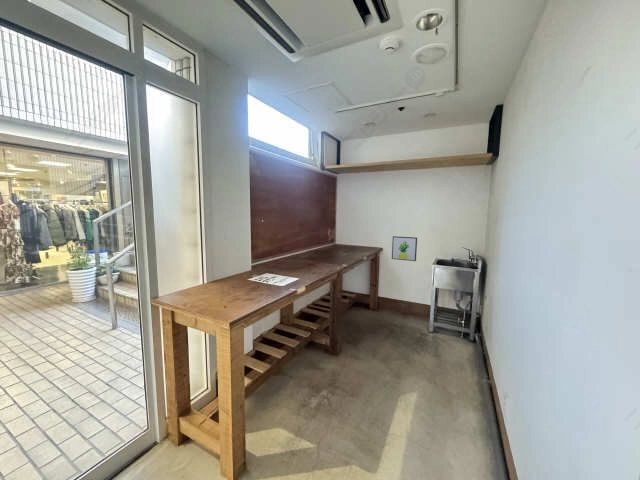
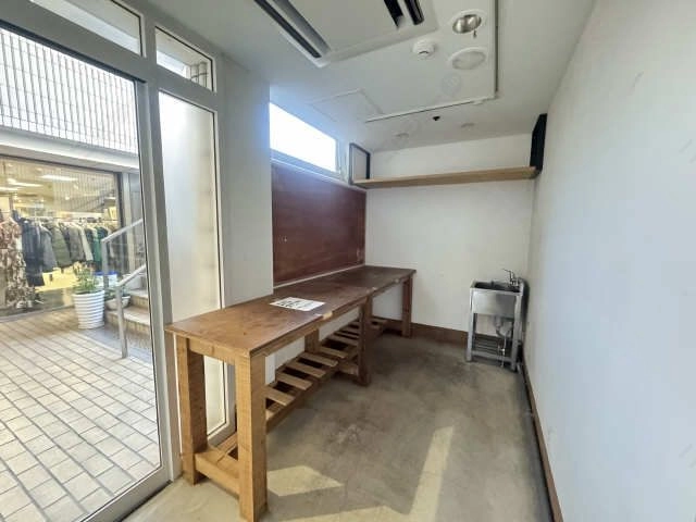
- wall art [391,235,418,262]
